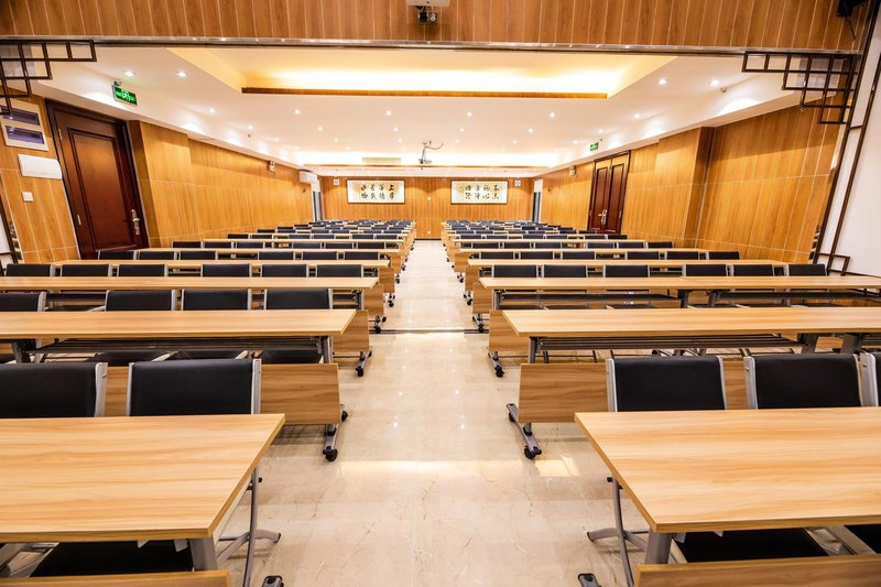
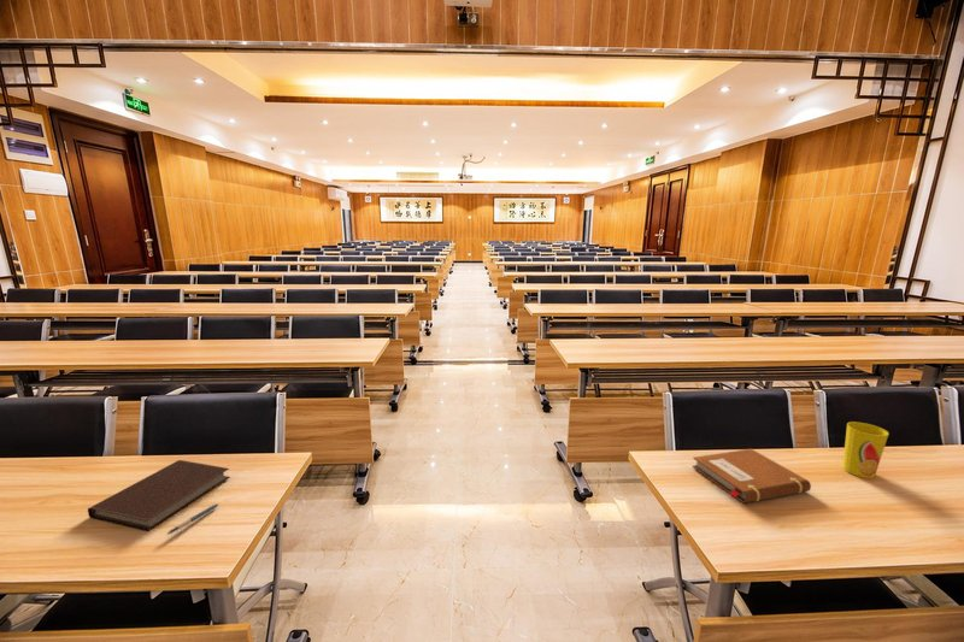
+ cup [841,420,890,479]
+ pen [166,502,221,536]
+ notebook [692,448,812,505]
+ notebook [87,459,231,532]
